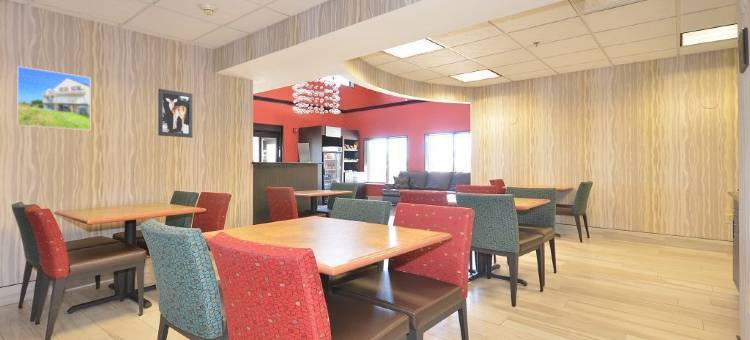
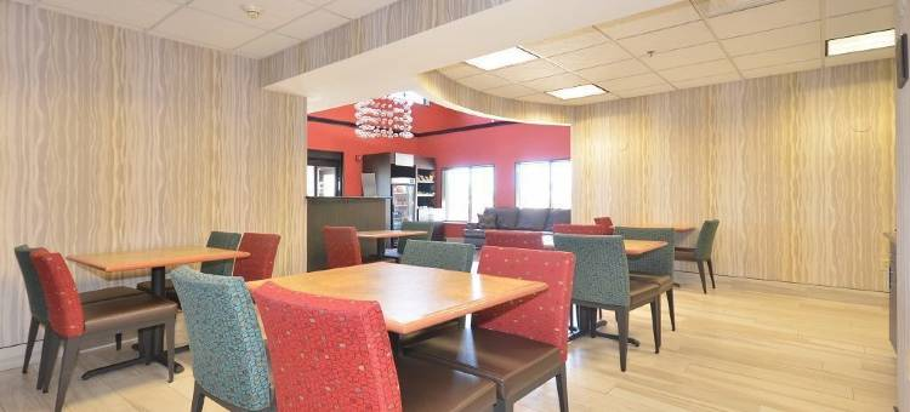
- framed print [16,65,91,131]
- wall art [157,88,194,139]
